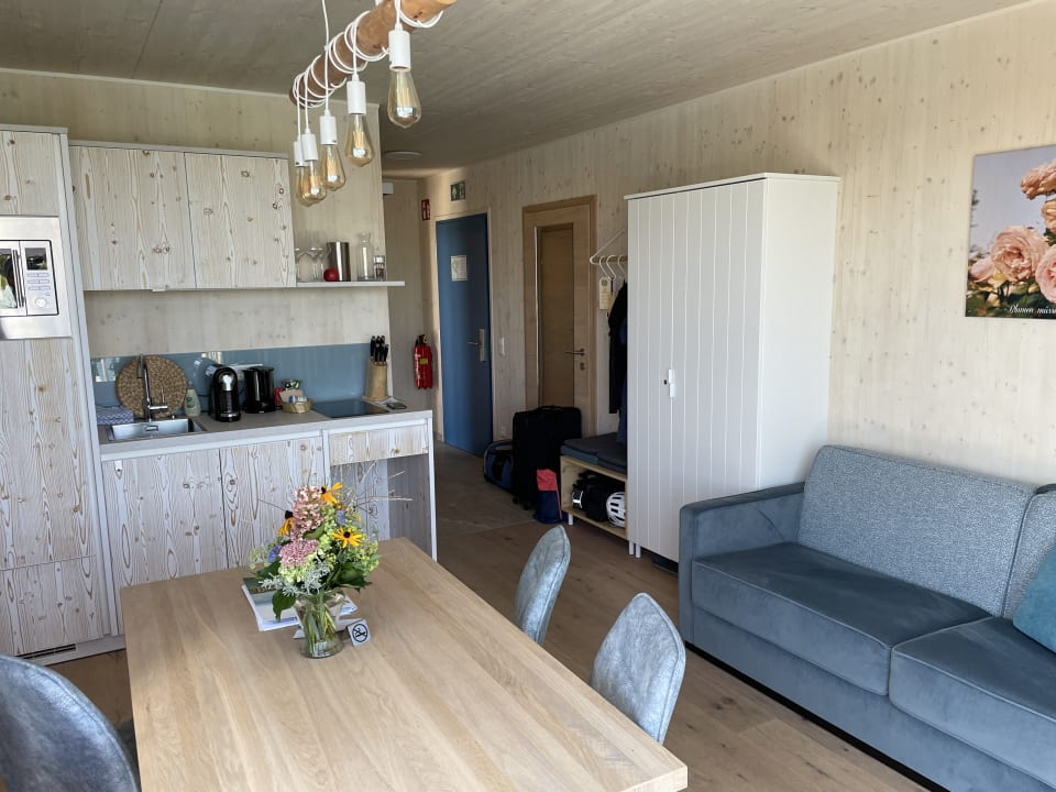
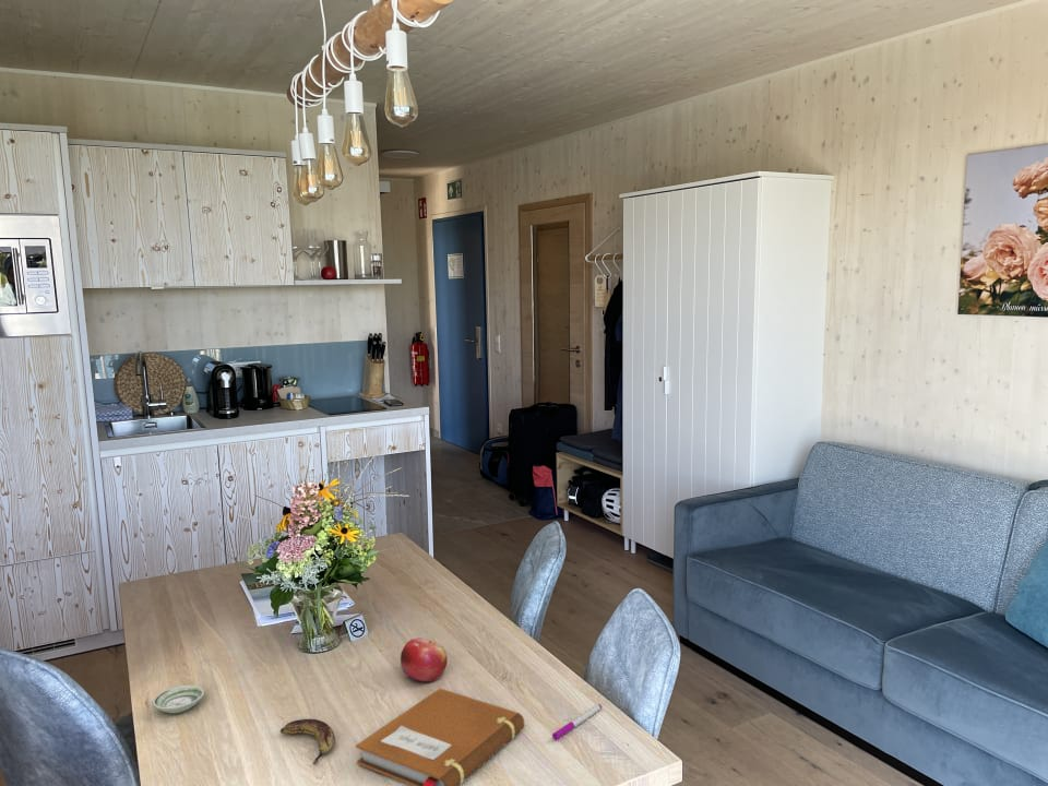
+ pen [551,703,603,741]
+ notebook [355,688,525,786]
+ saucer [152,684,205,714]
+ fruit [400,636,449,682]
+ banana [279,718,336,765]
